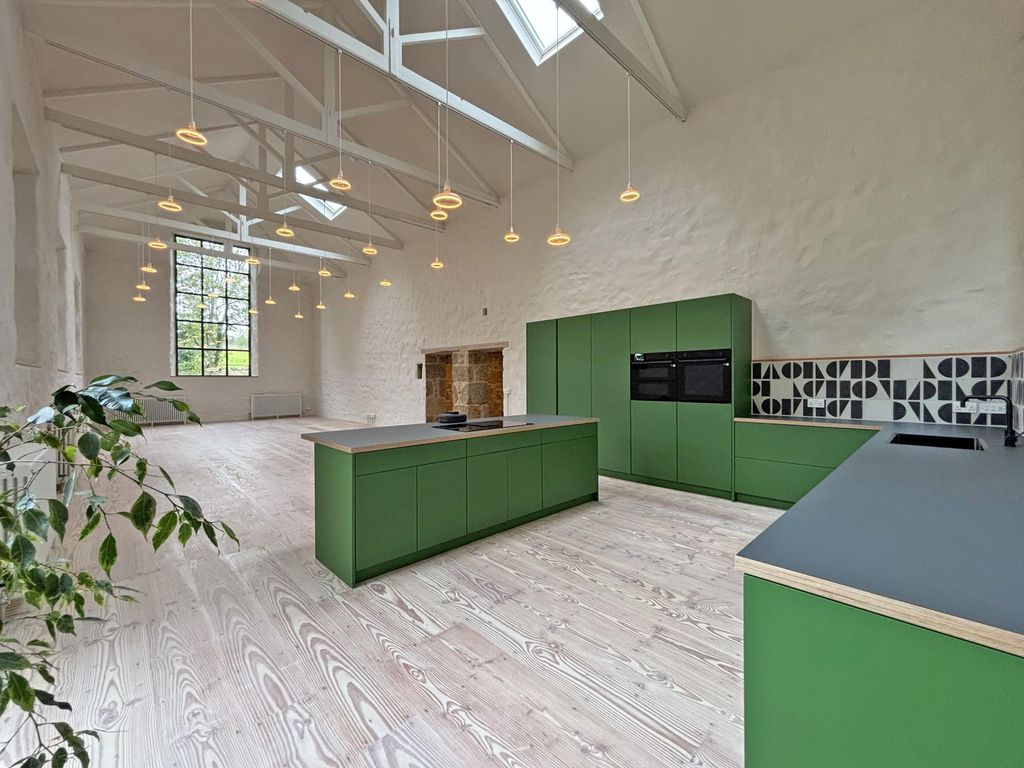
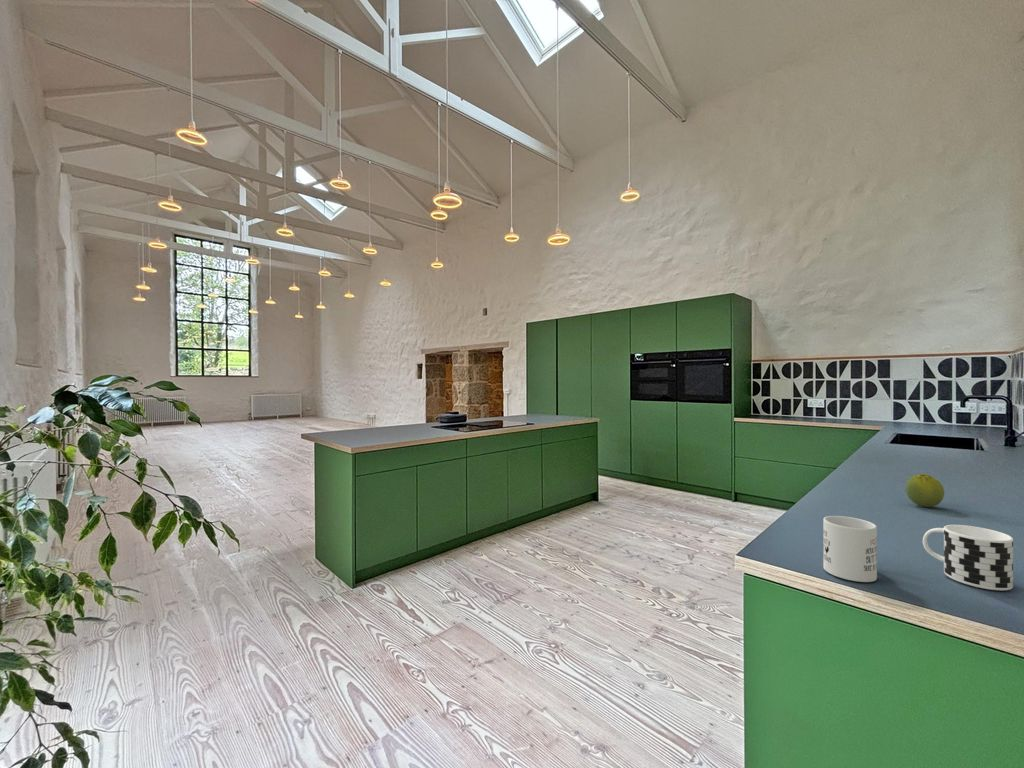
+ mug [822,515,878,583]
+ fruit [904,473,945,508]
+ cup [922,524,1014,591]
